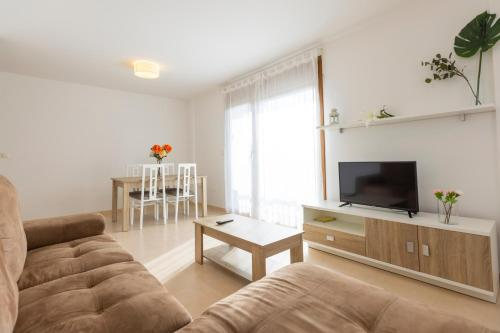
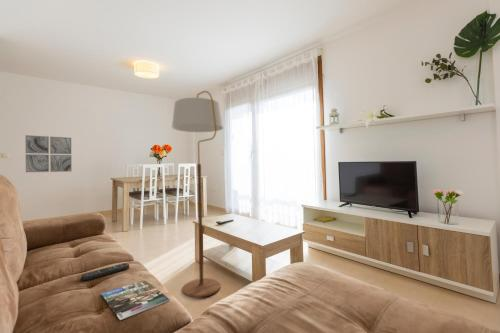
+ floor lamp [171,90,224,299]
+ magazine [100,279,171,321]
+ wall art [24,134,73,173]
+ remote control [80,262,130,281]
